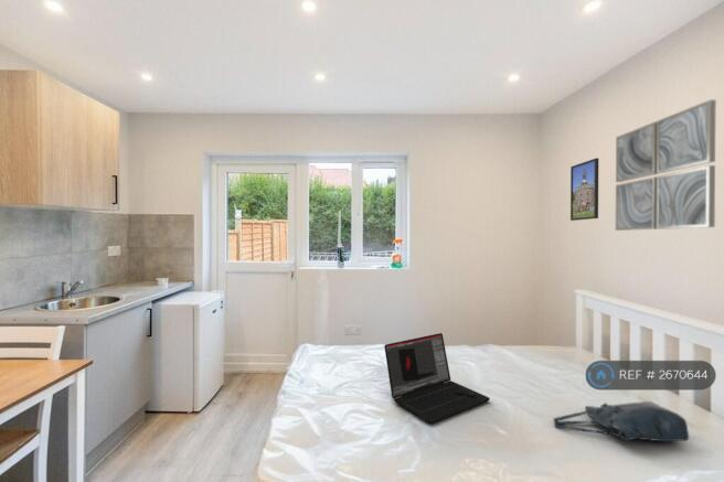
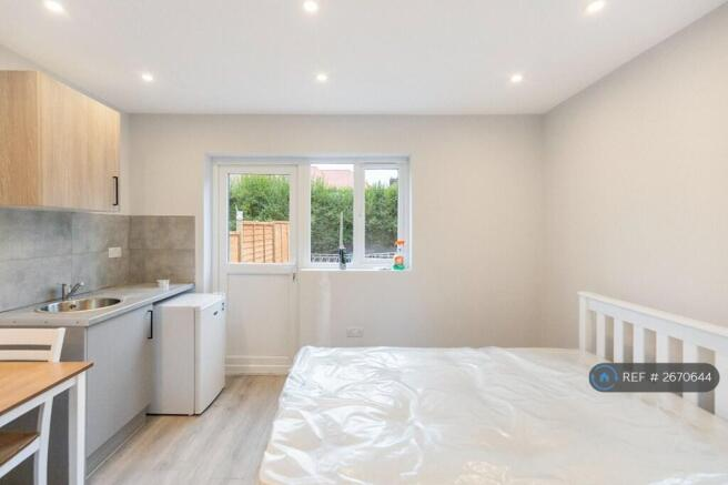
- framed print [569,157,599,222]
- wall art [615,99,717,232]
- tote bag [552,400,690,442]
- laptop [383,332,491,425]
